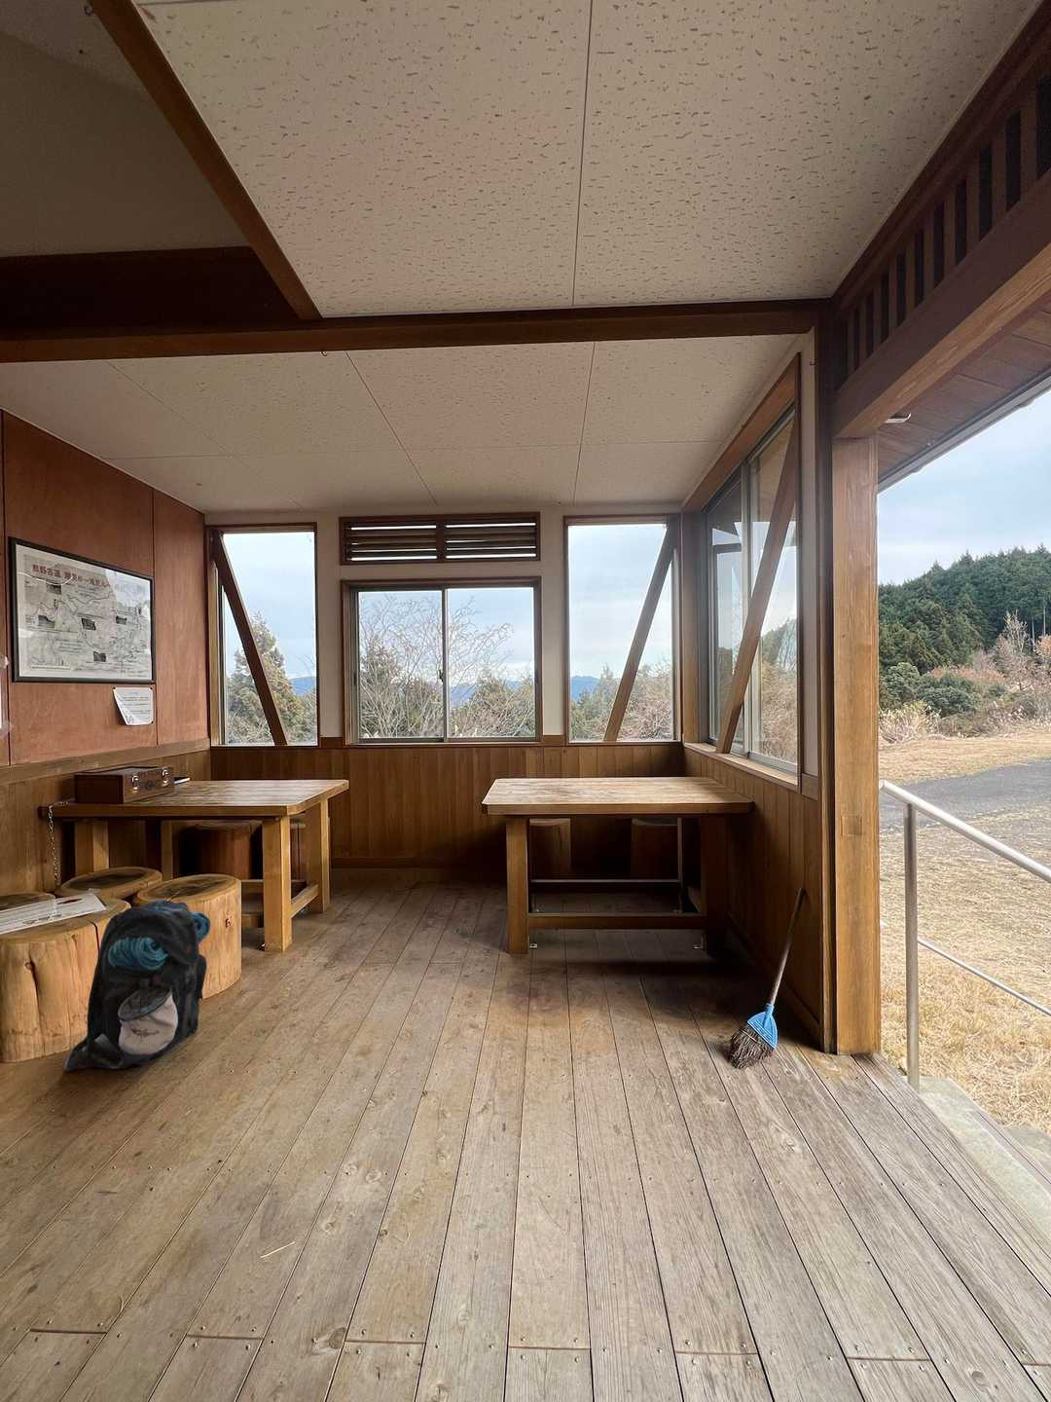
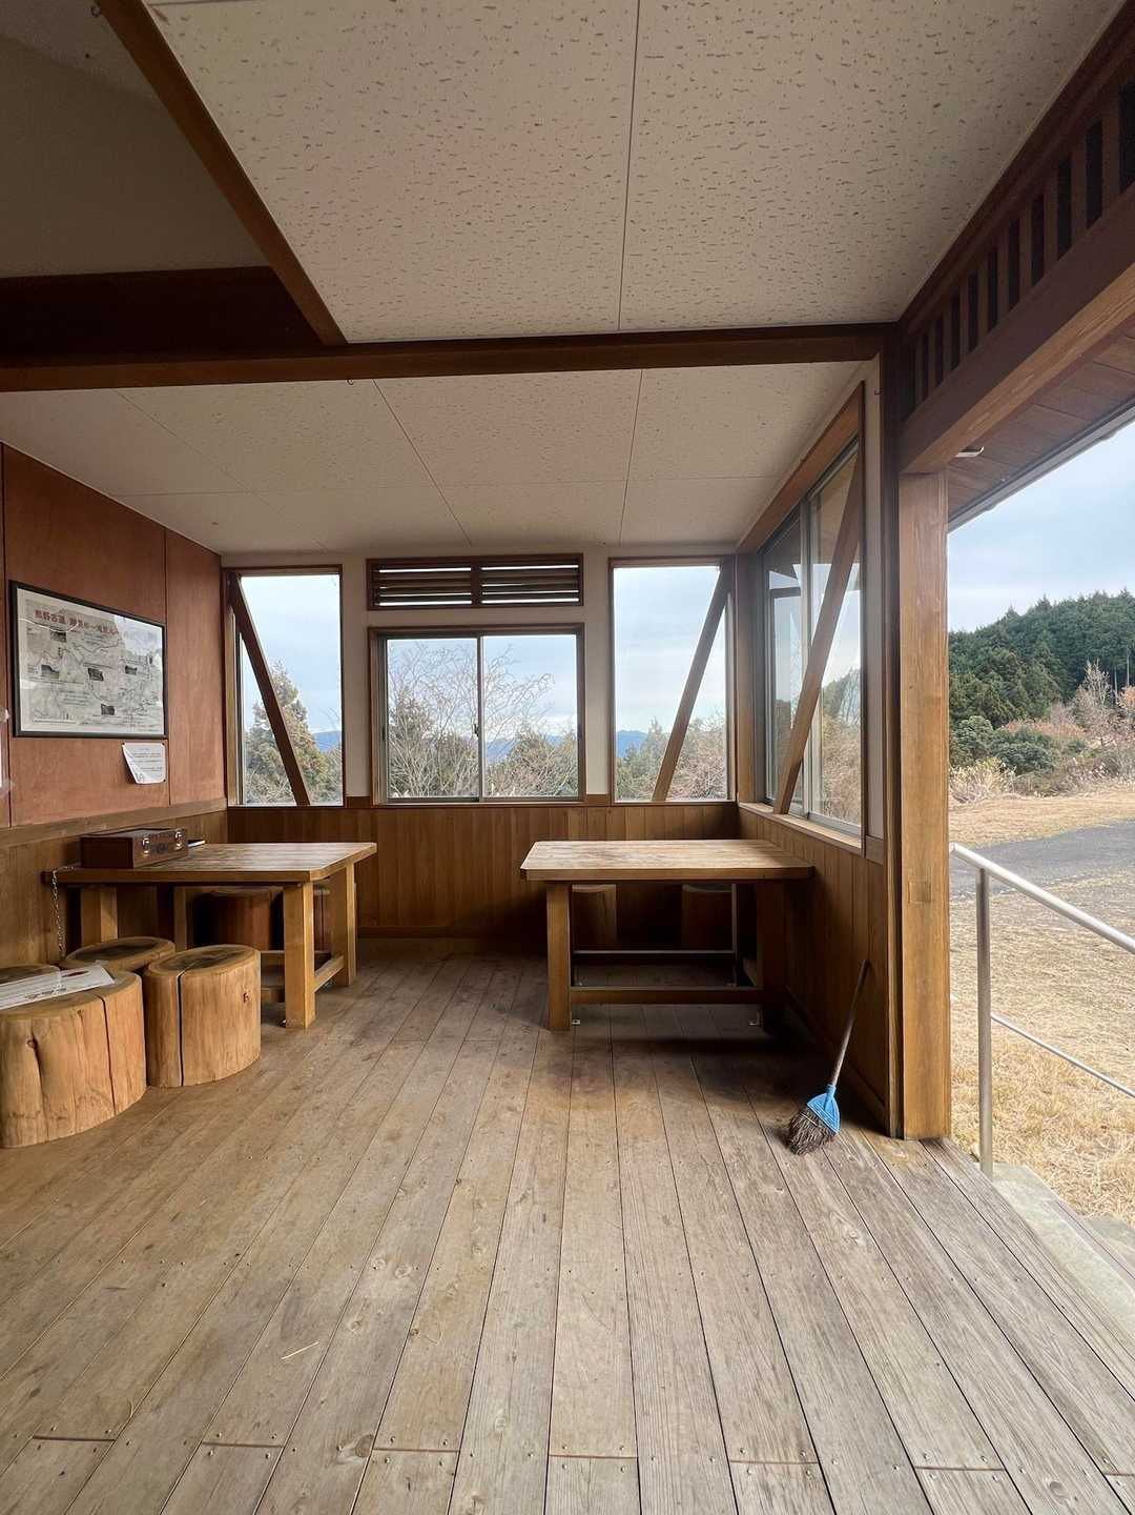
- backpack [63,898,211,1072]
